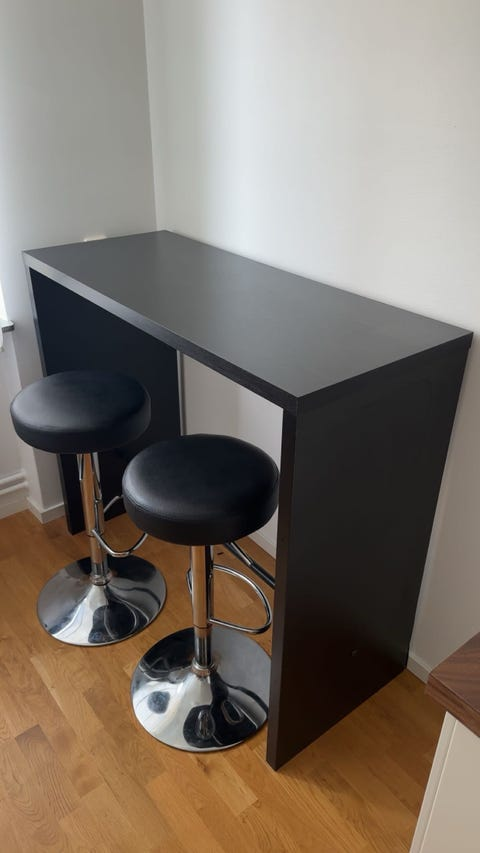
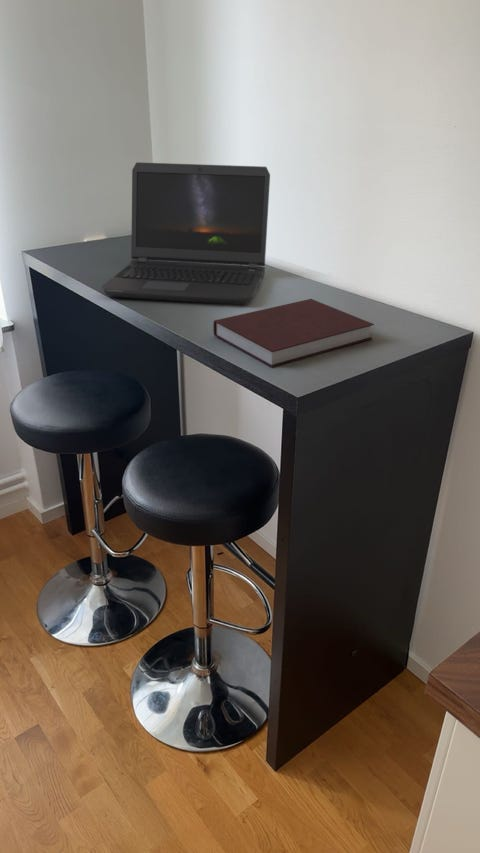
+ notebook [212,298,375,368]
+ laptop computer [101,161,271,306]
